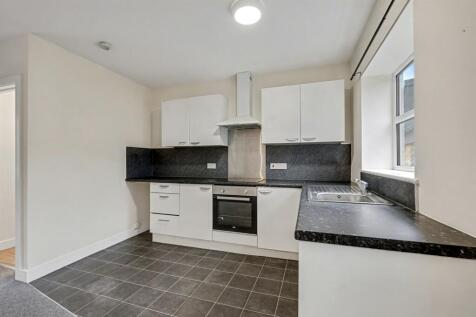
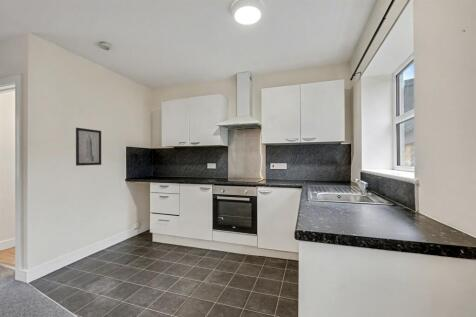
+ wall art [75,127,102,167]
